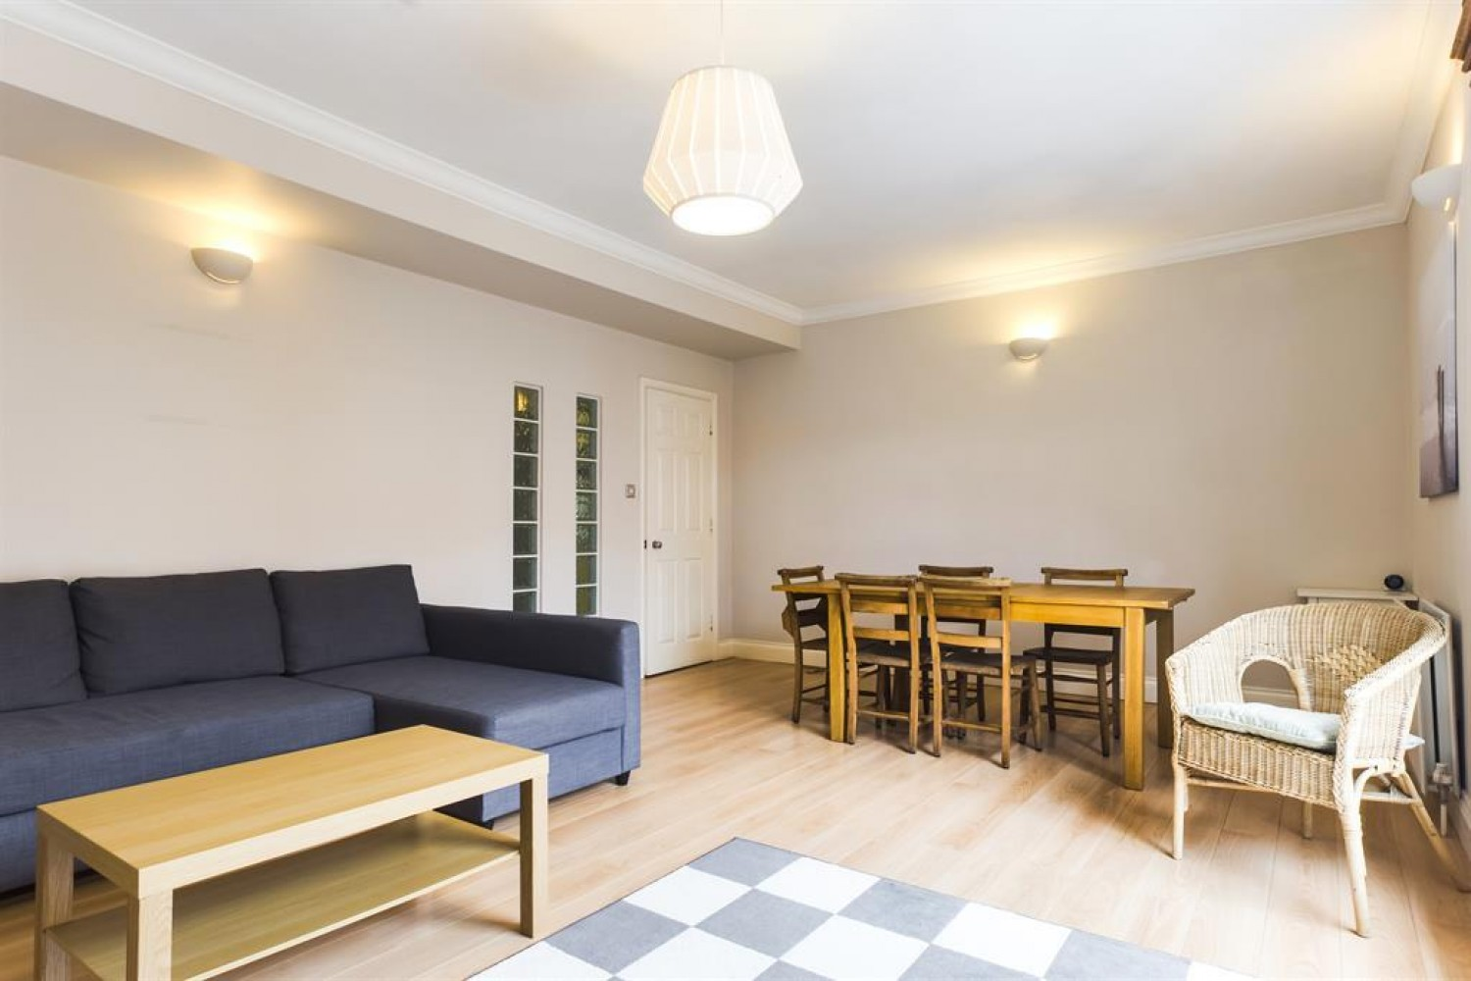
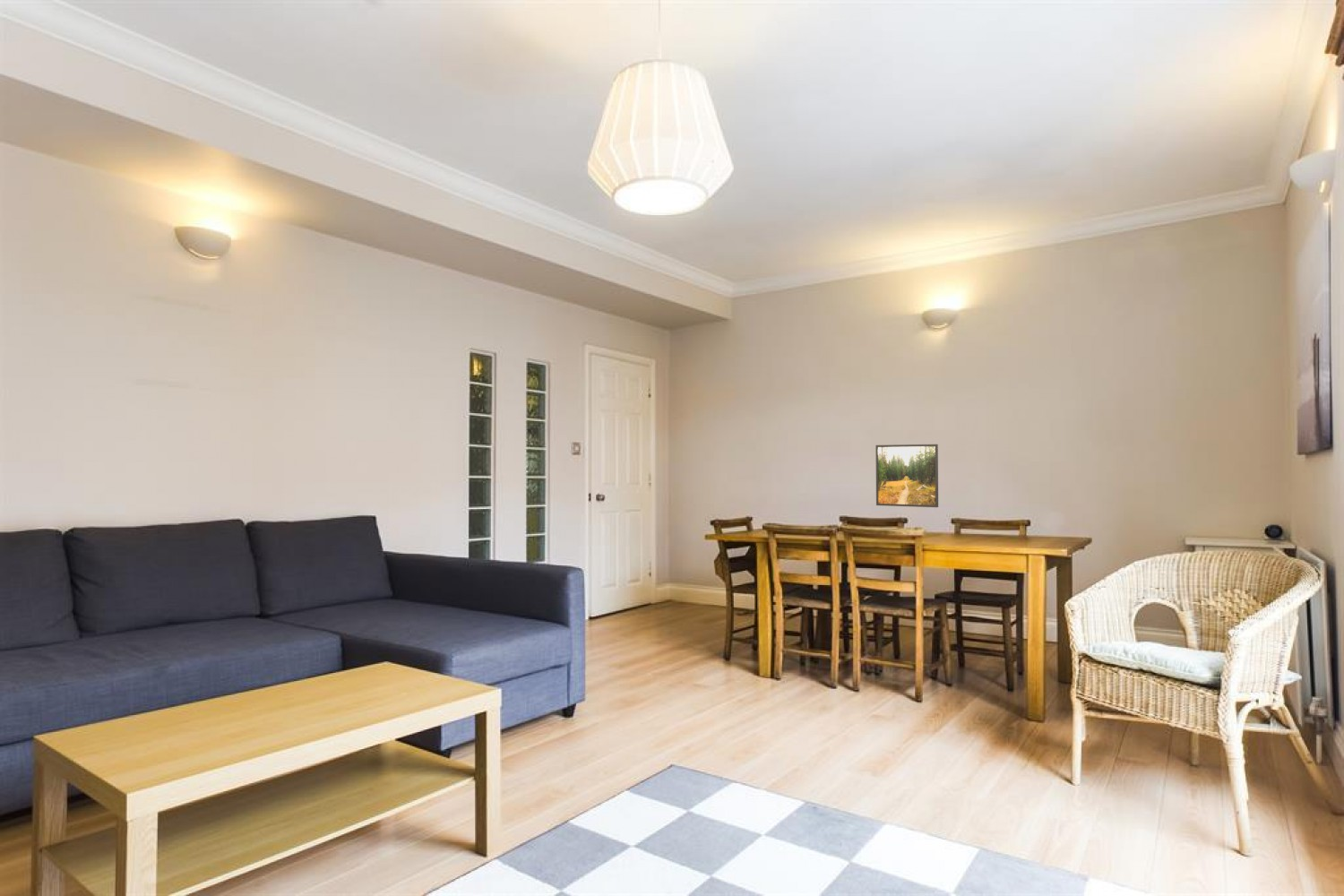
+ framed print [874,444,939,508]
